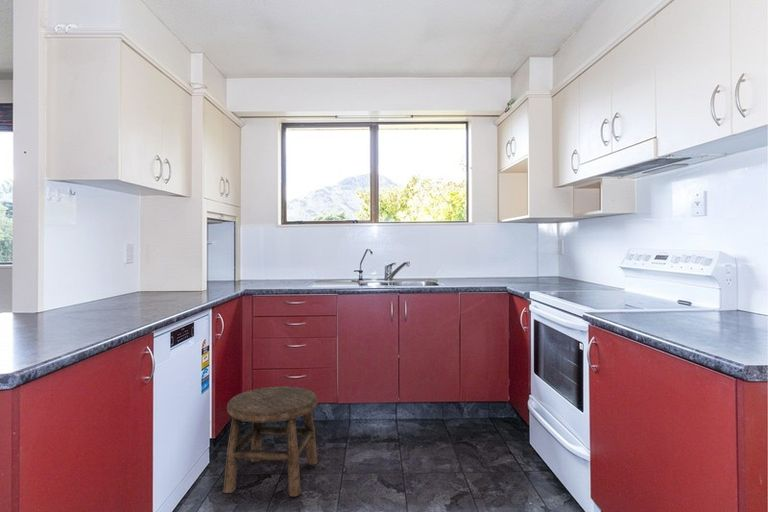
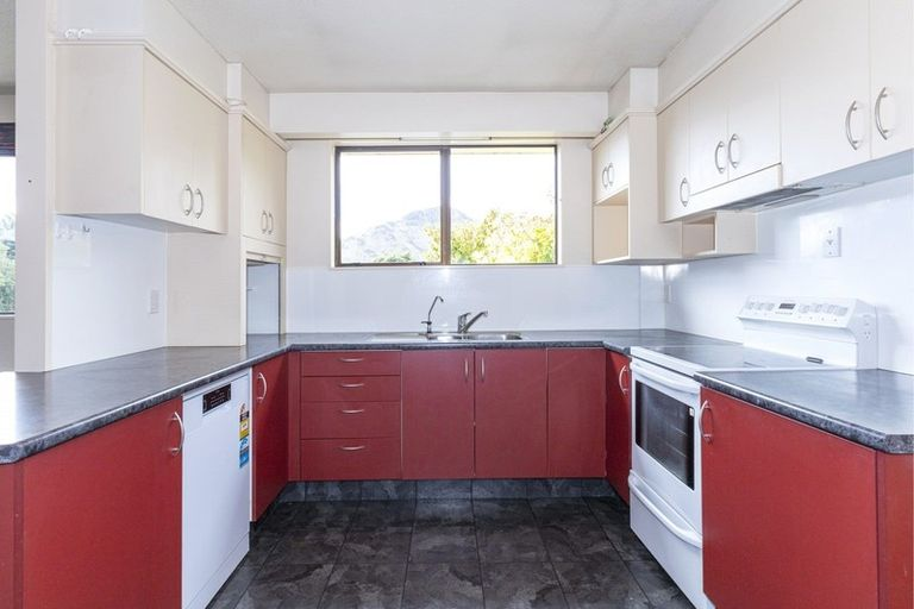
- stool [222,385,318,498]
